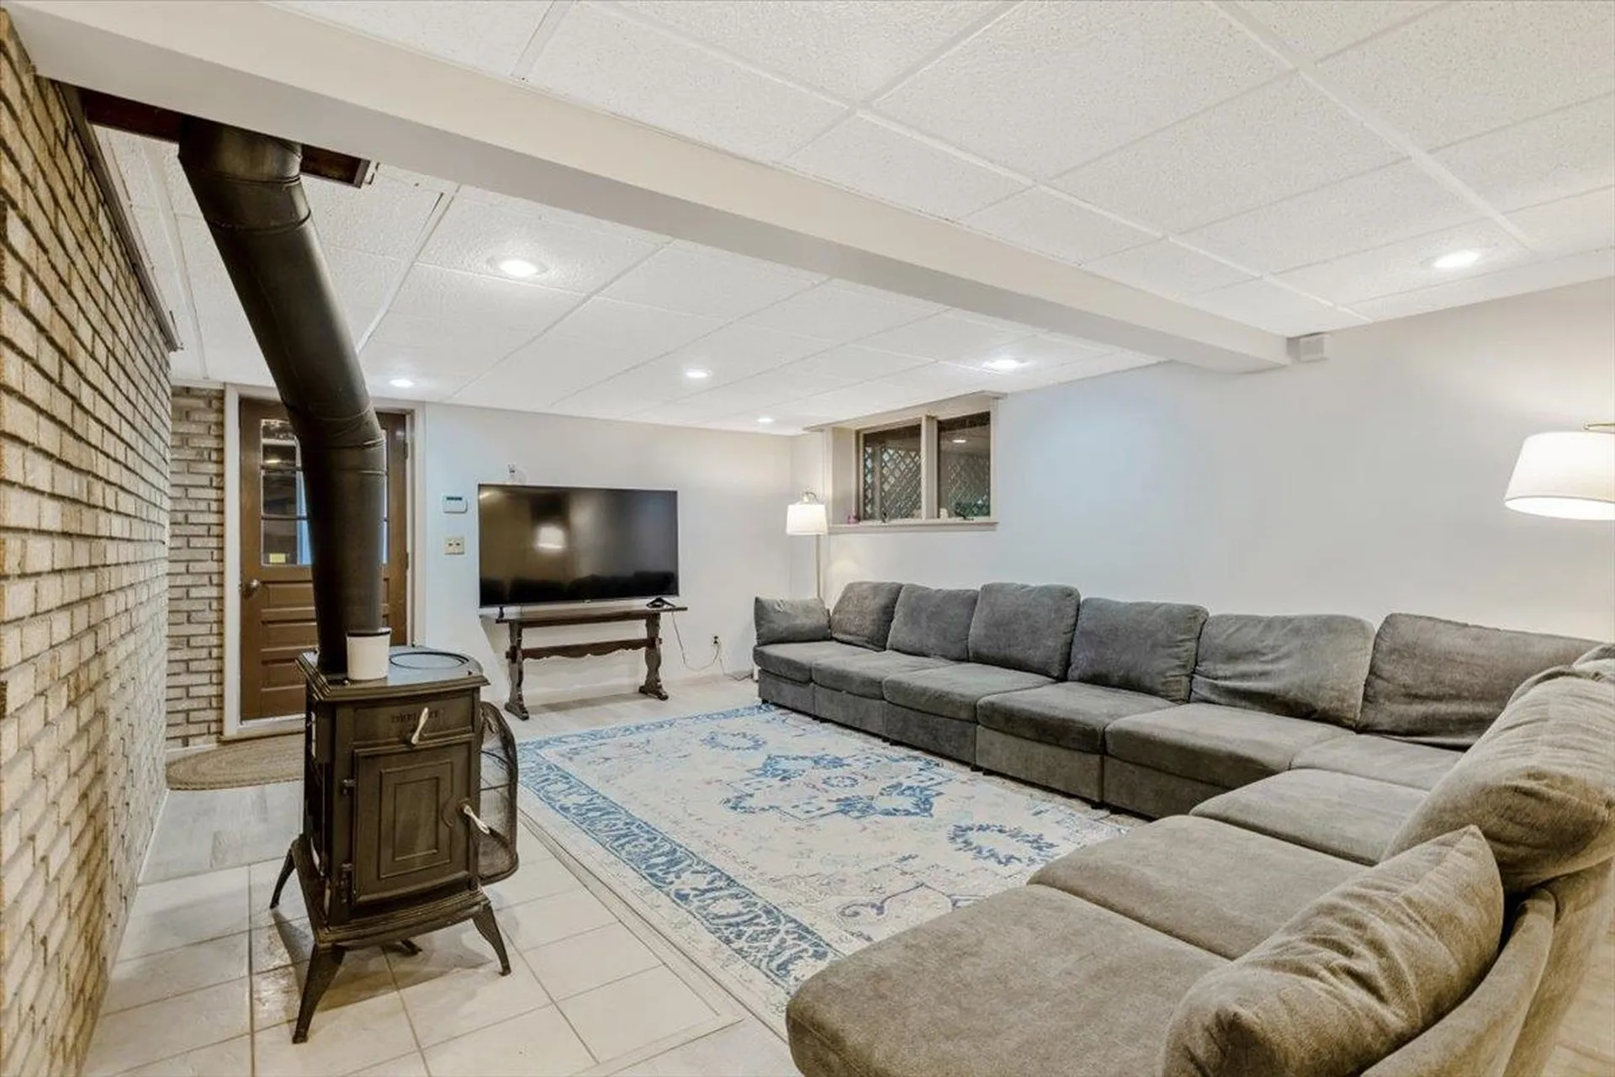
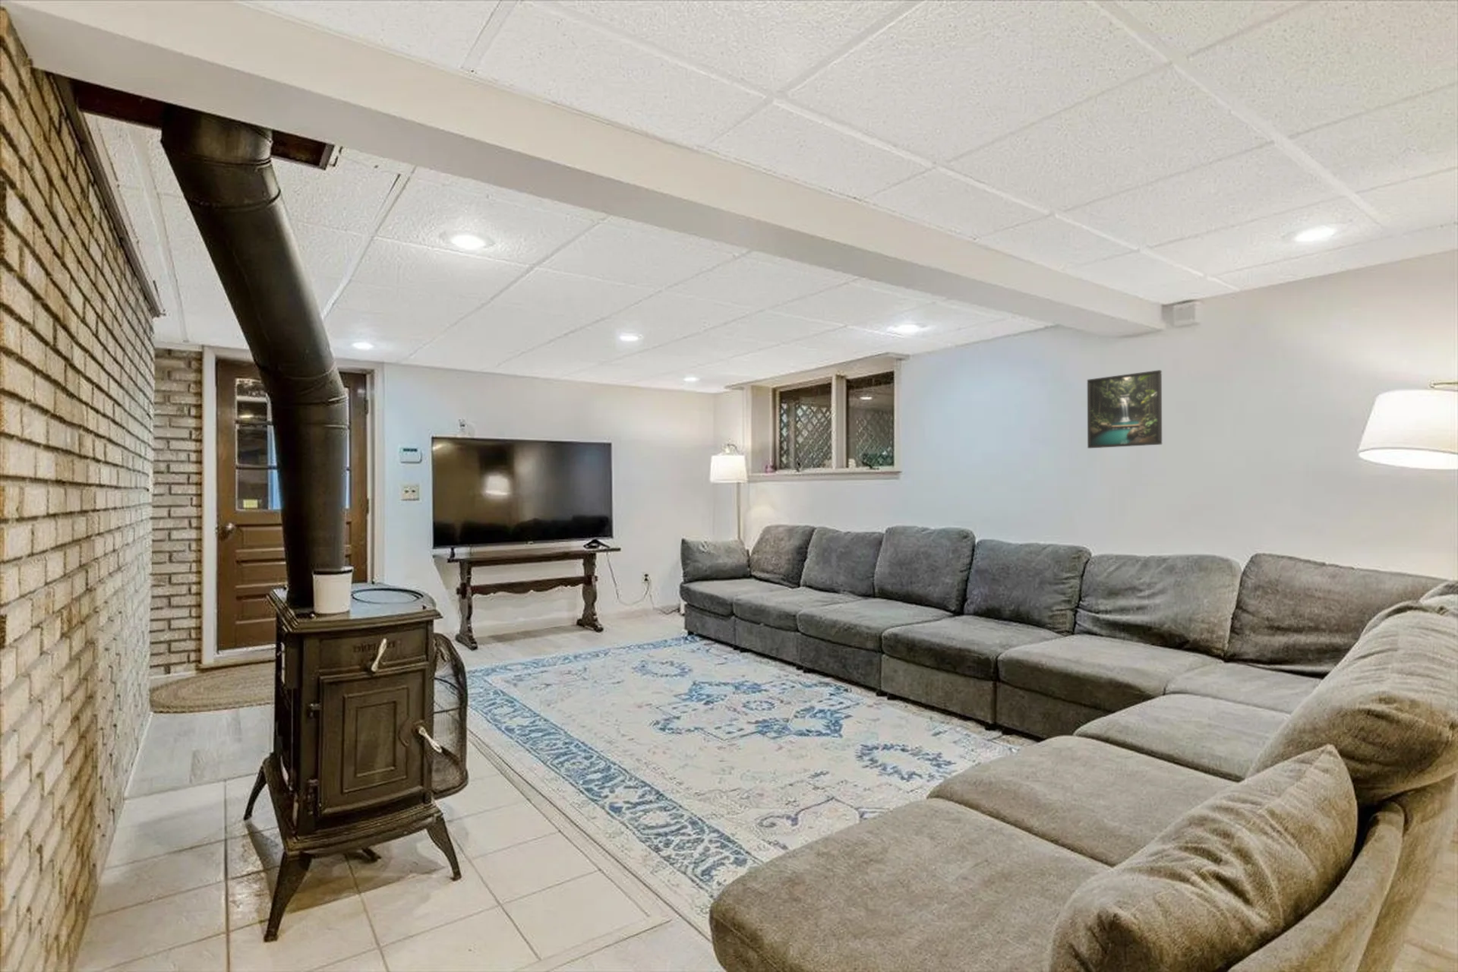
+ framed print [1087,369,1163,449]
